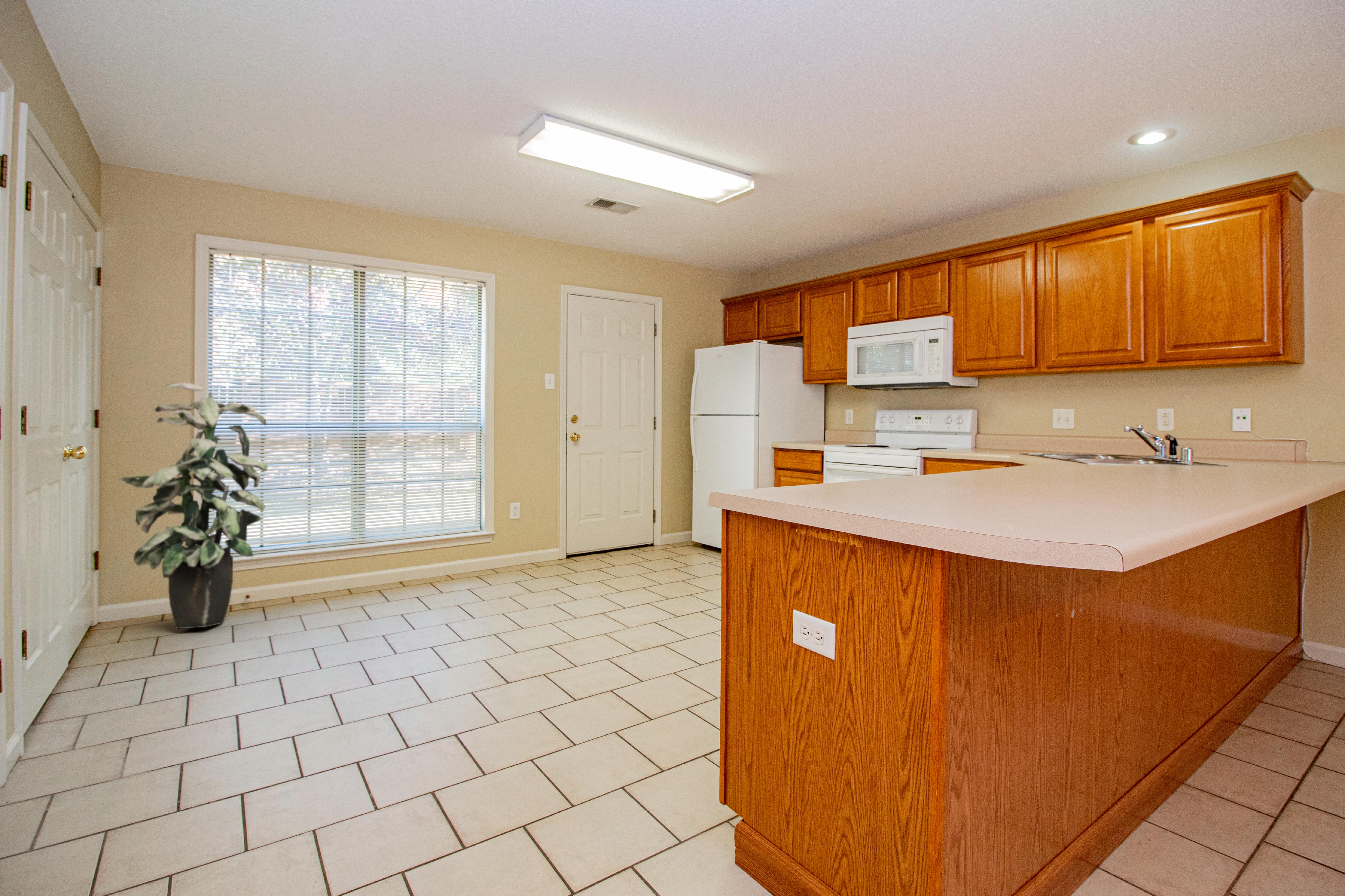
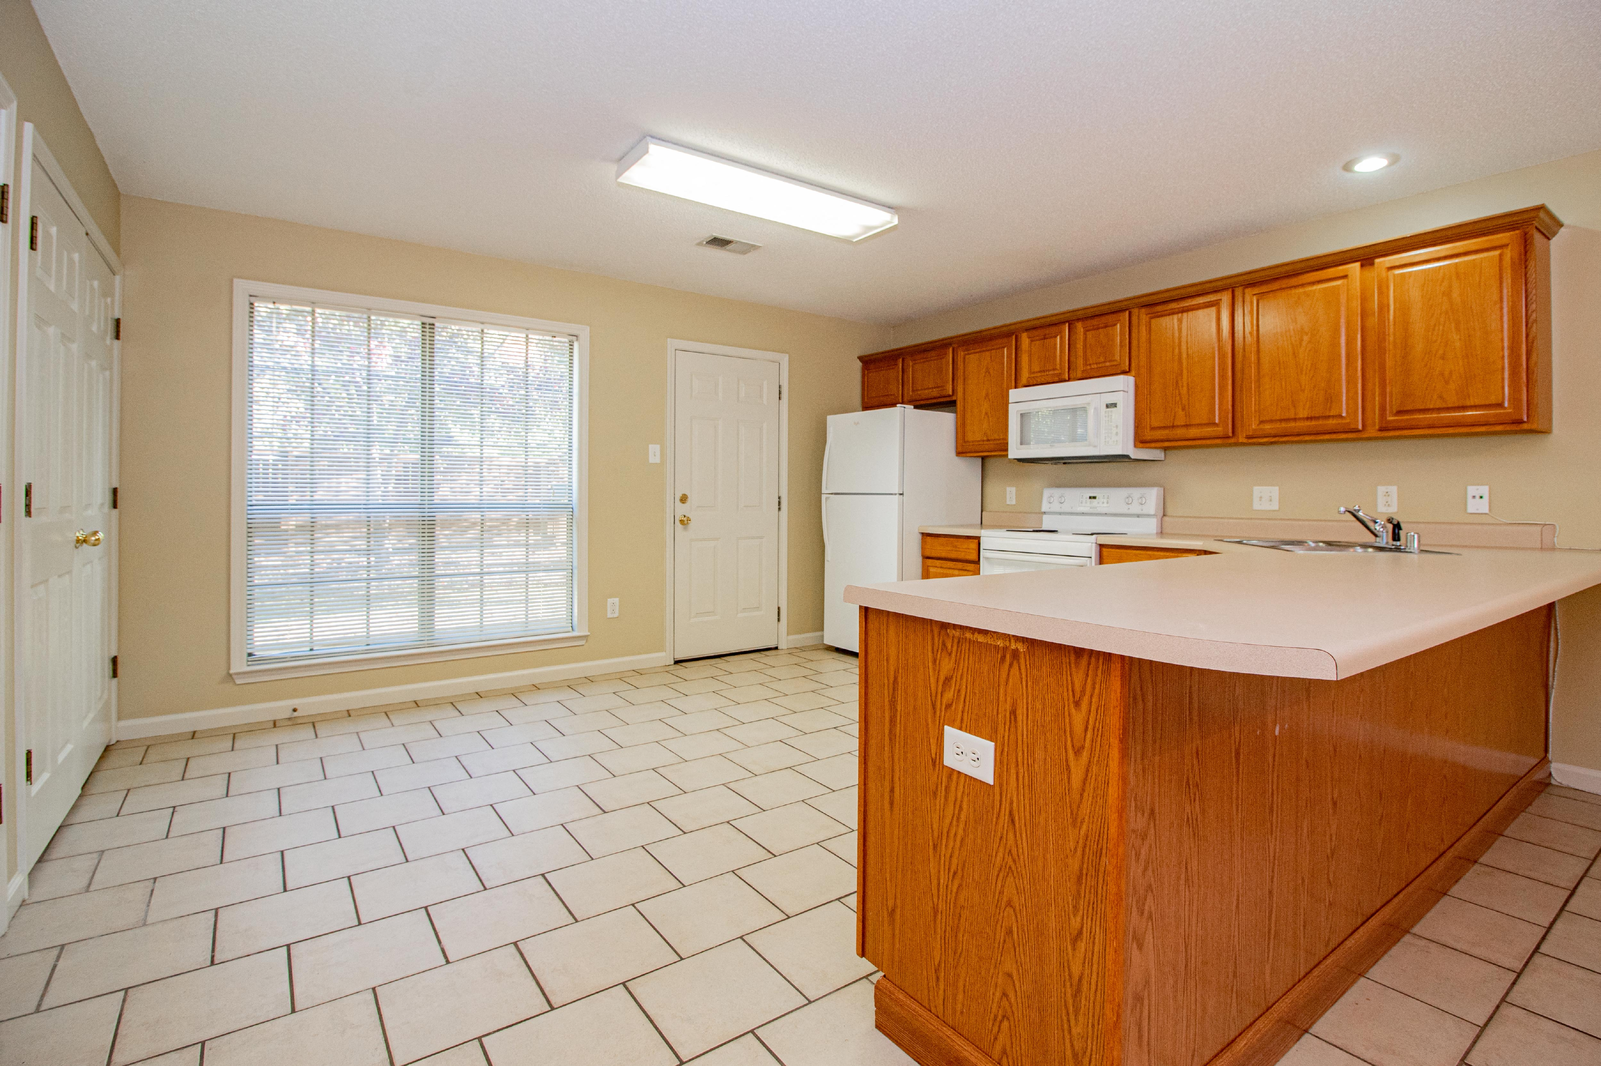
- indoor plant [118,383,268,629]
